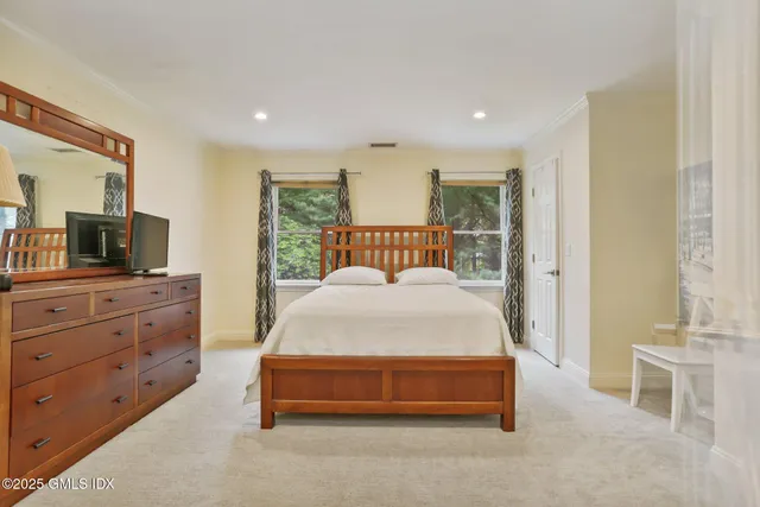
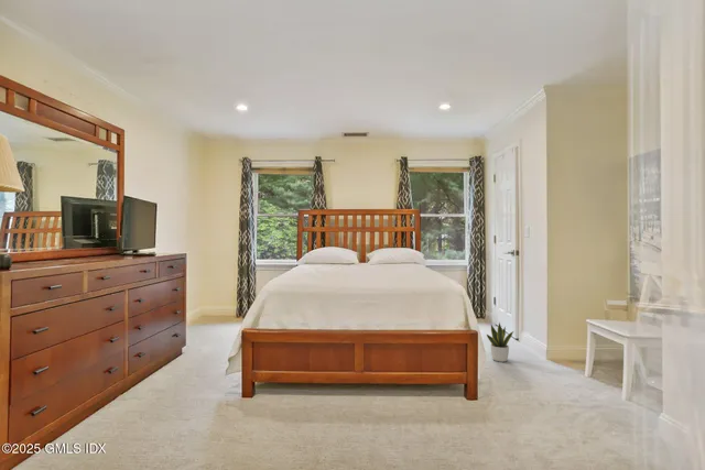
+ potted plant [486,321,514,363]
